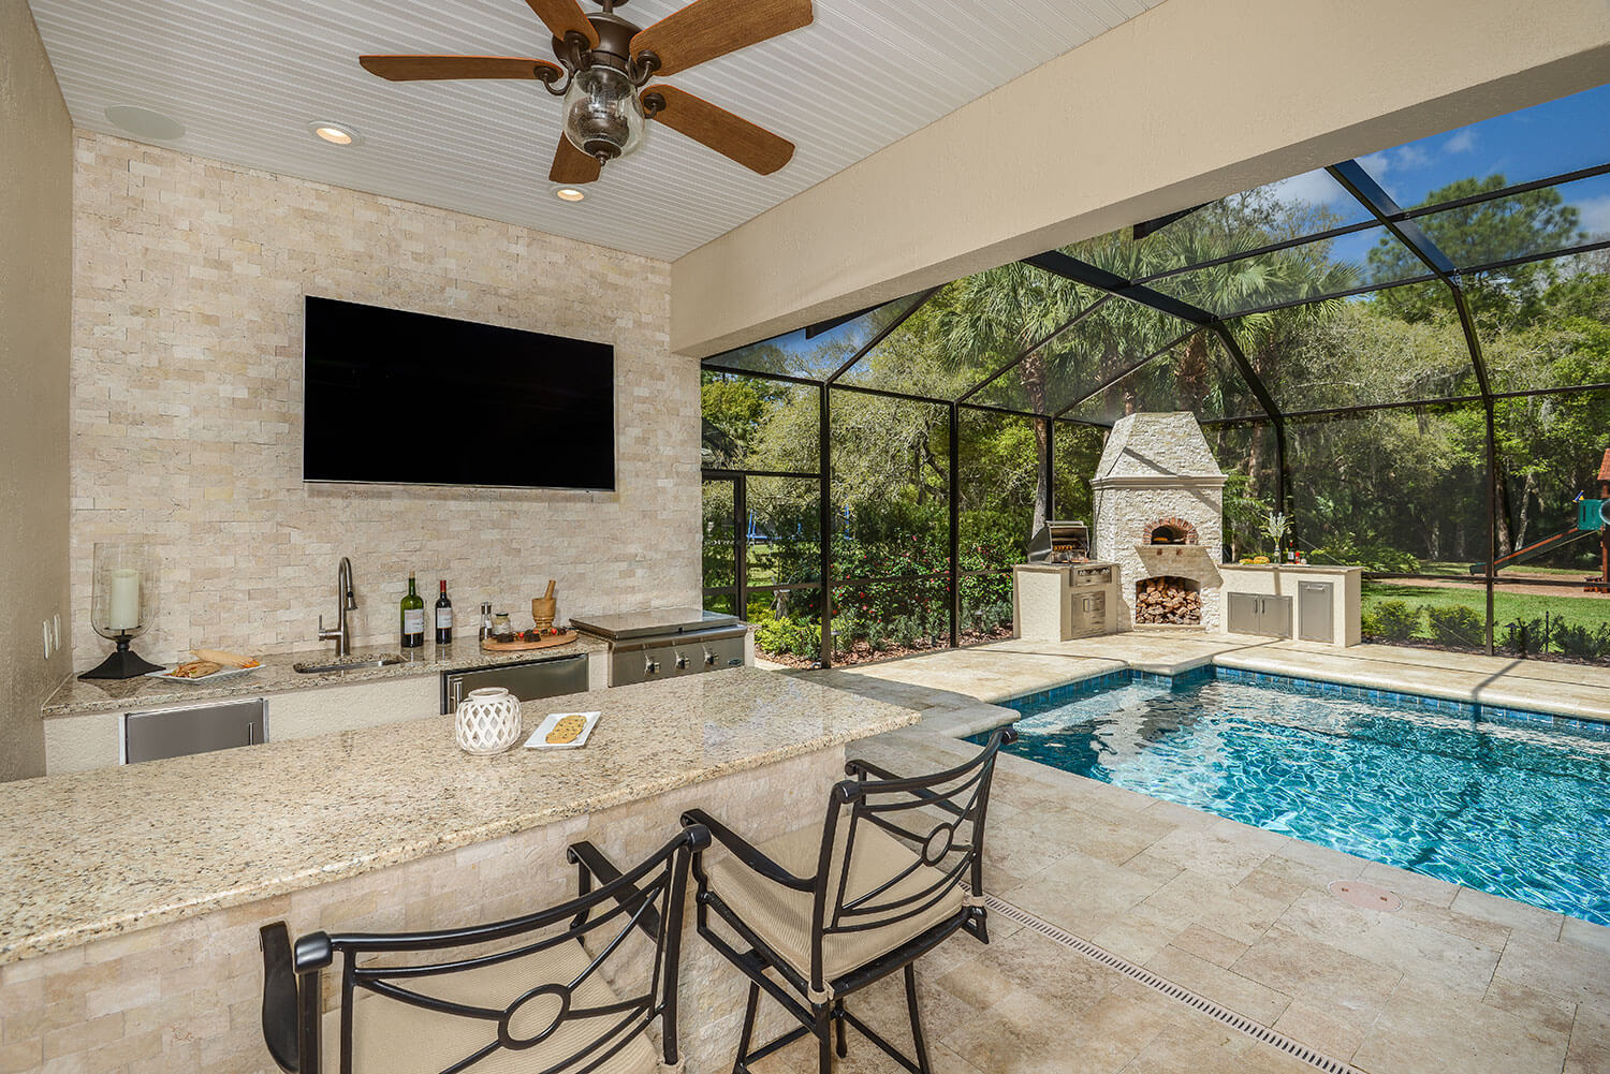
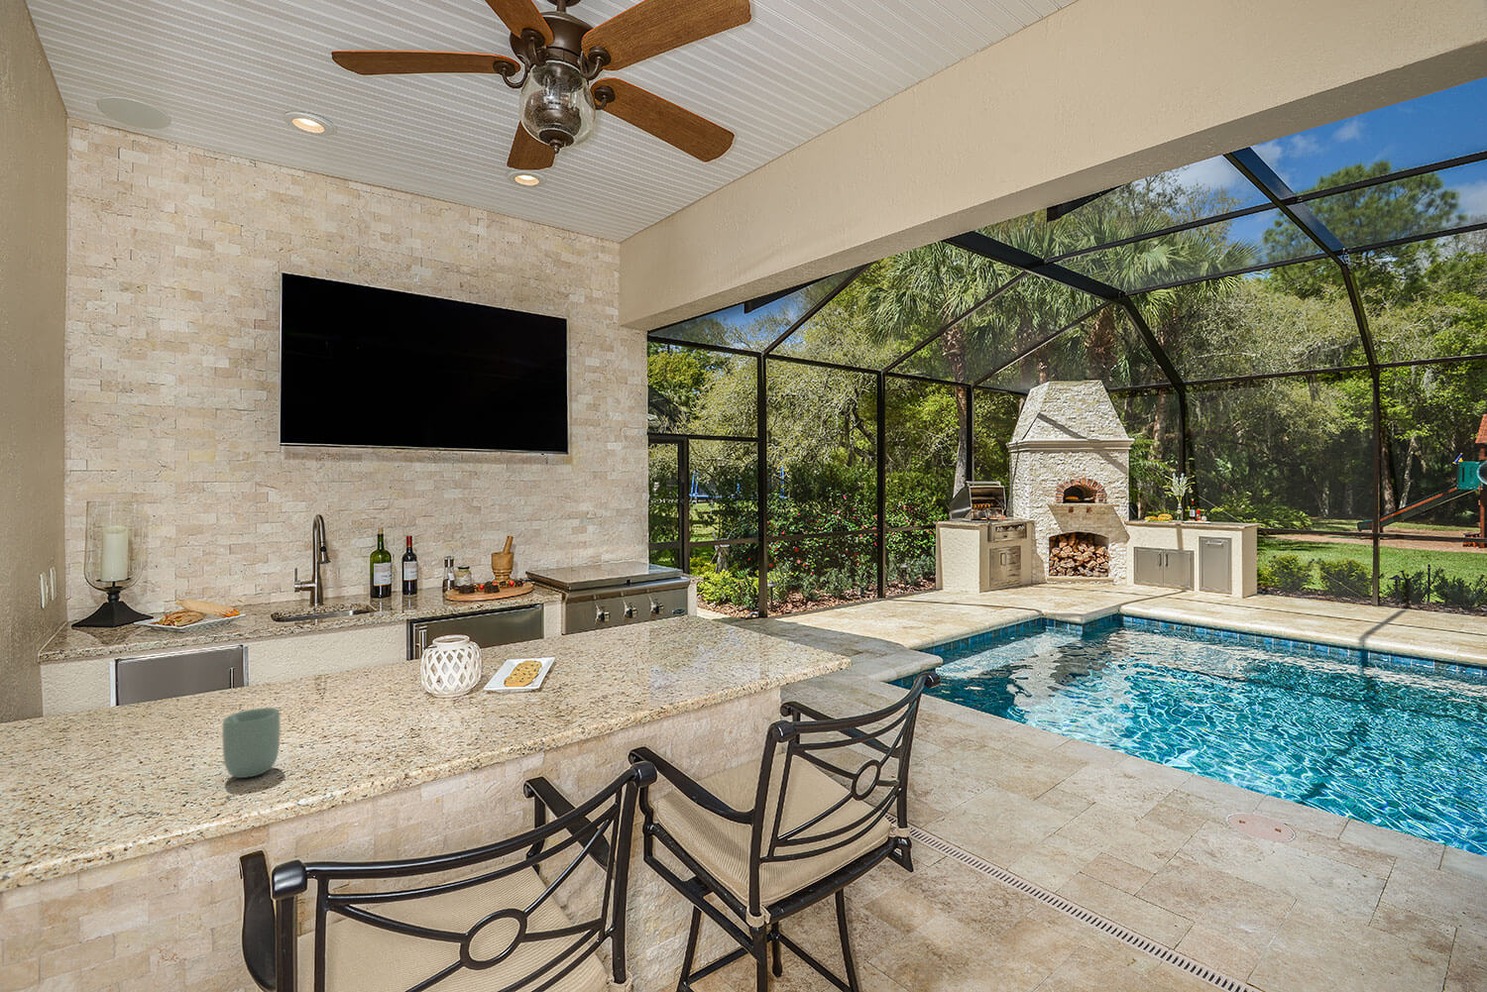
+ cup [221,706,281,779]
